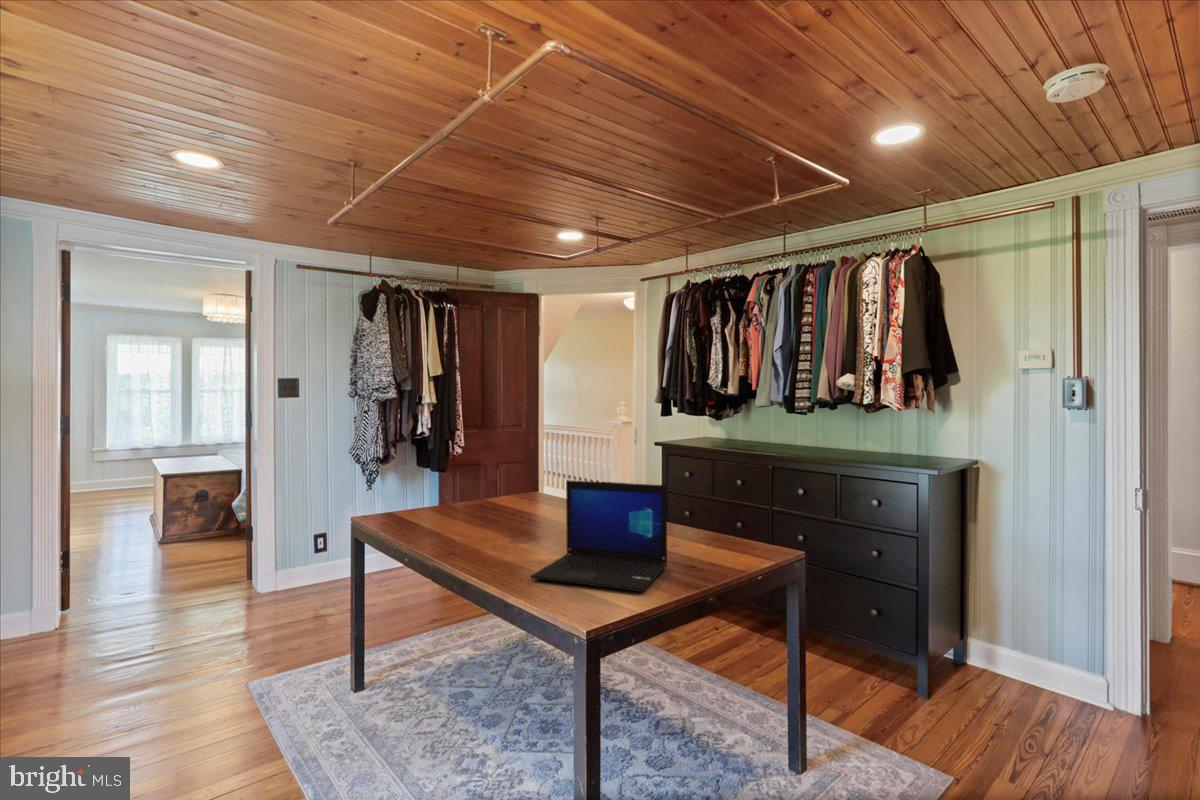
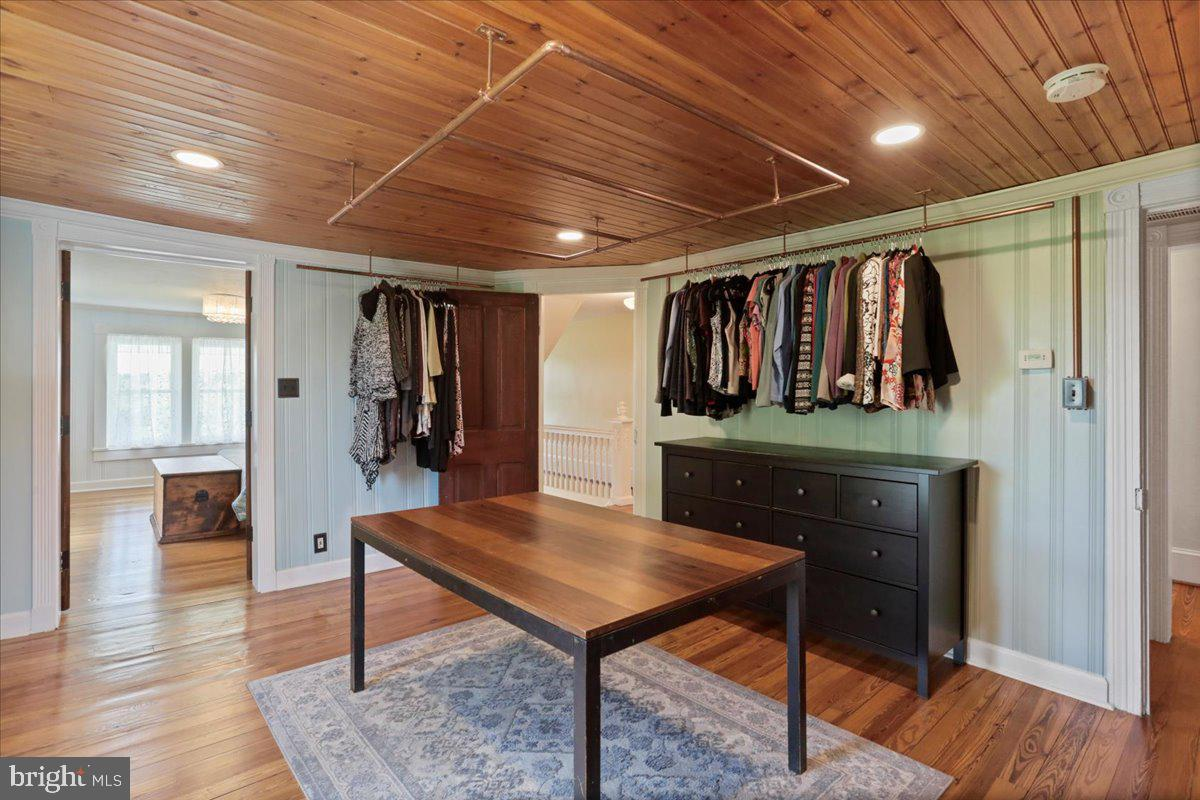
- laptop [530,479,668,593]
